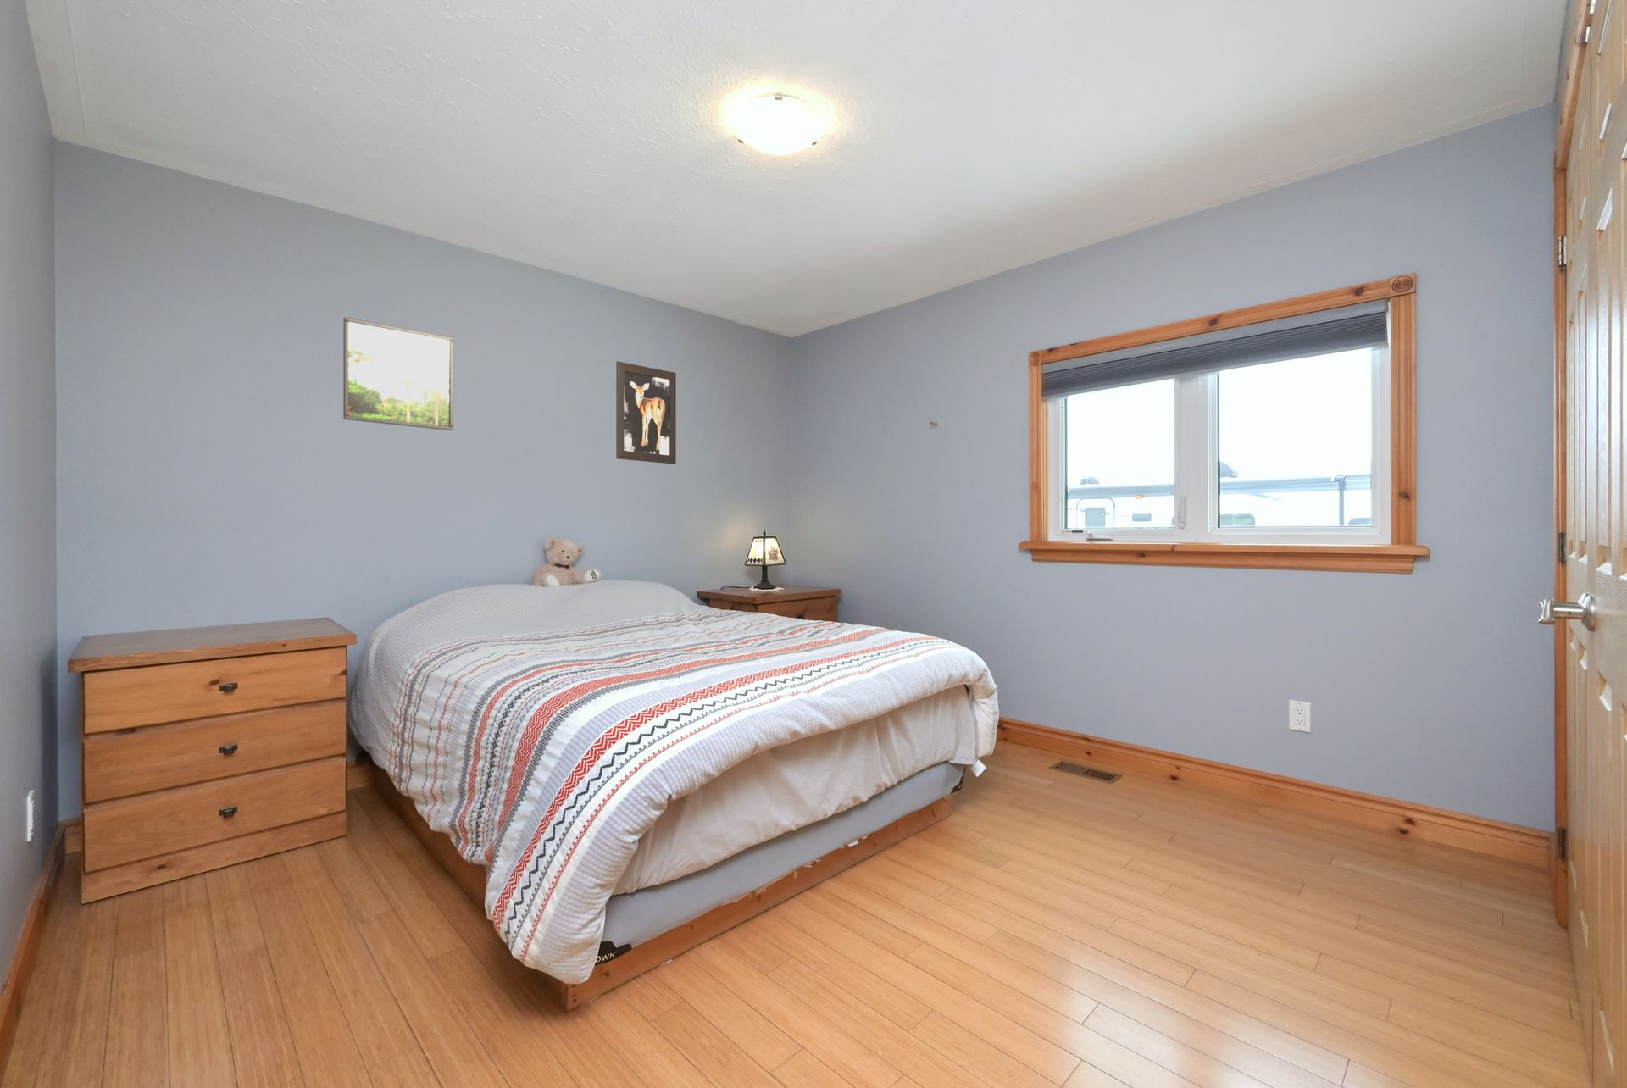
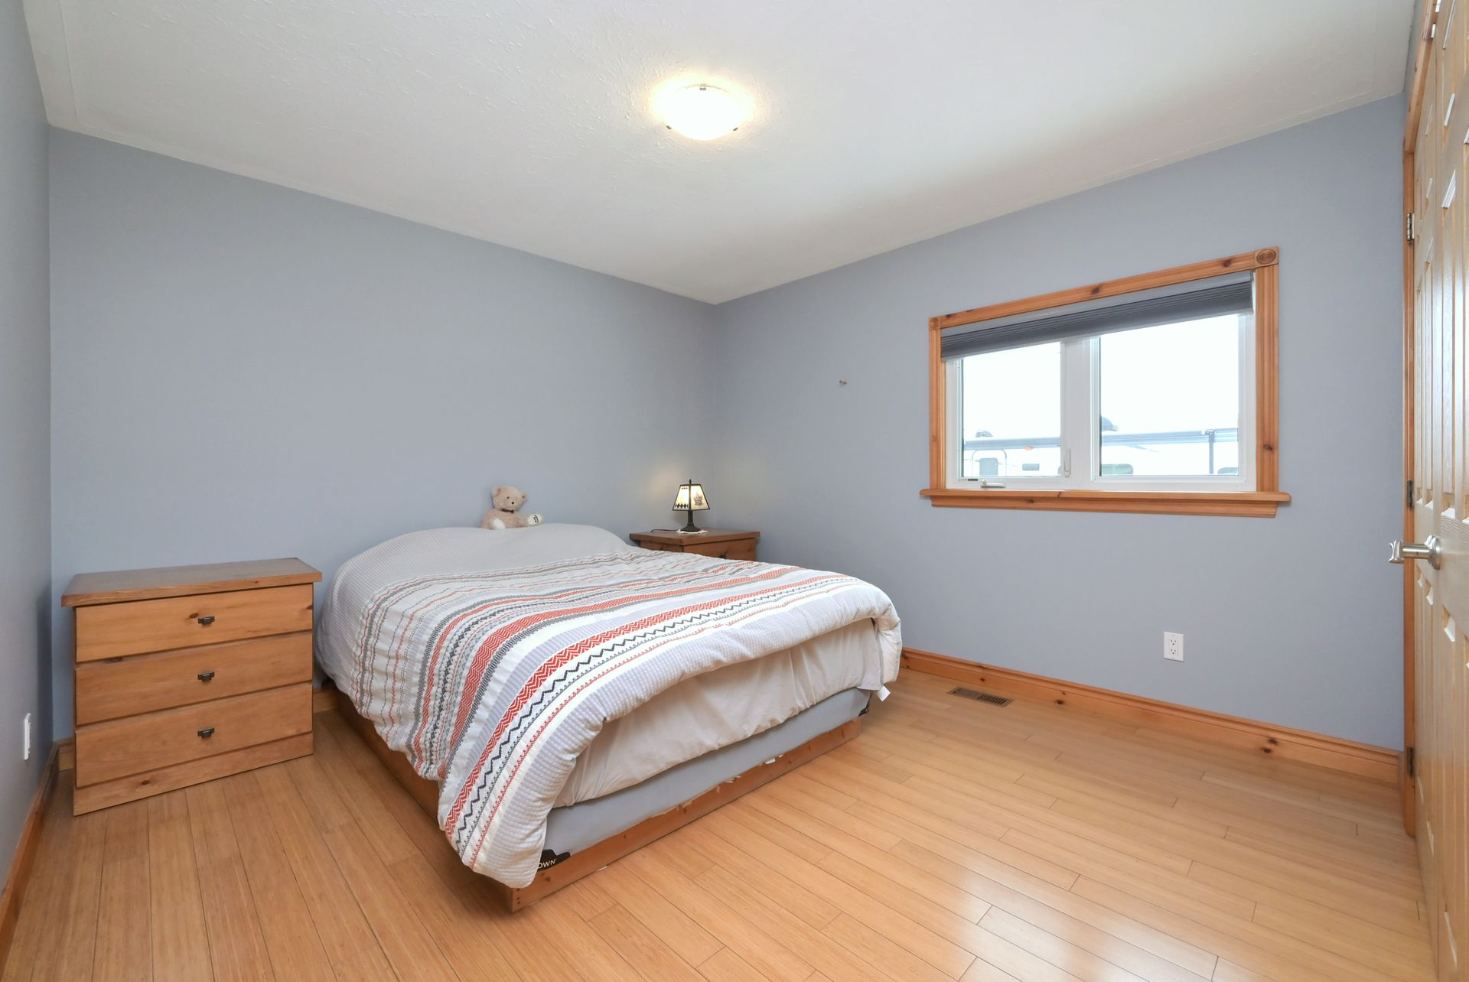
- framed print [342,316,454,431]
- wall art [616,361,678,465]
